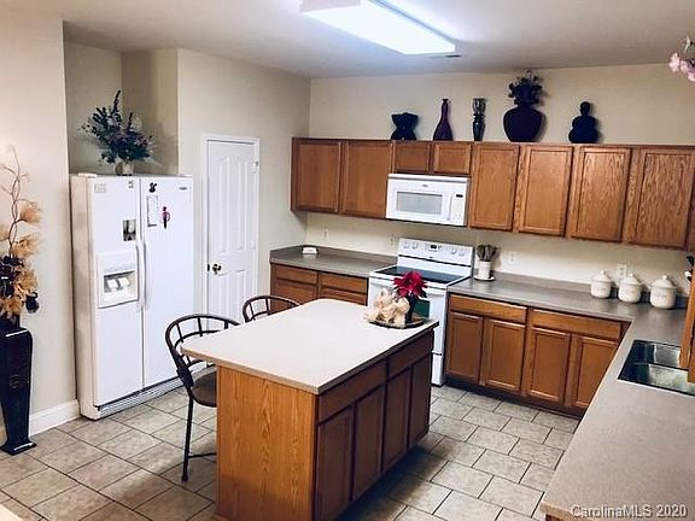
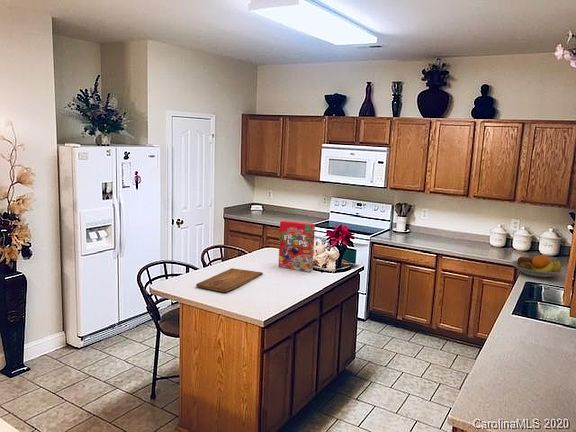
+ fruit bowl [510,253,566,278]
+ cereal box [278,220,316,273]
+ cutting board [195,267,264,293]
